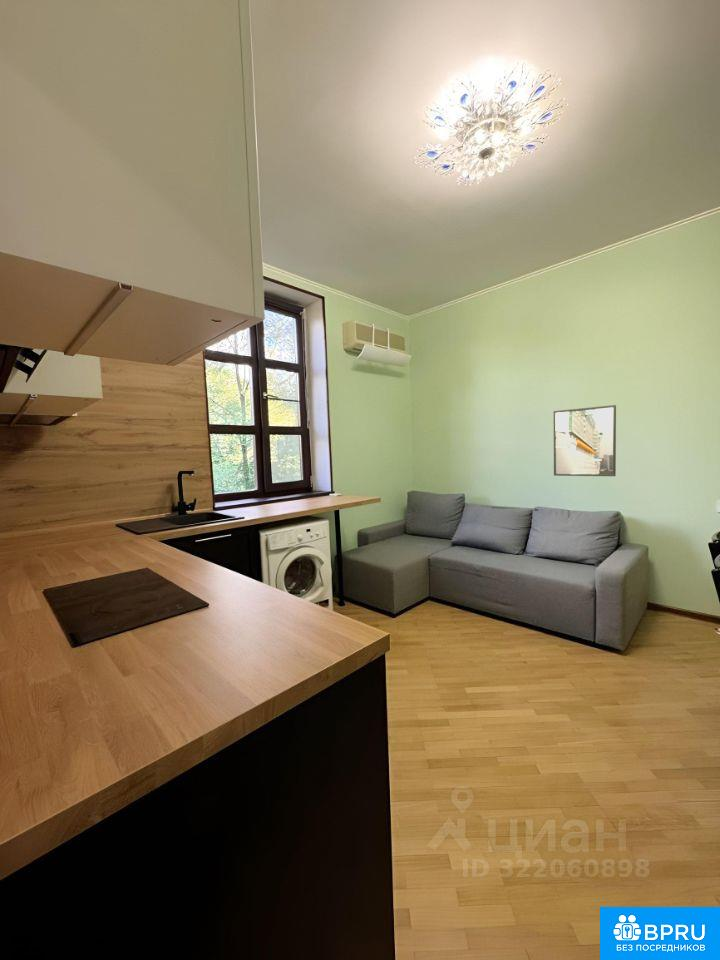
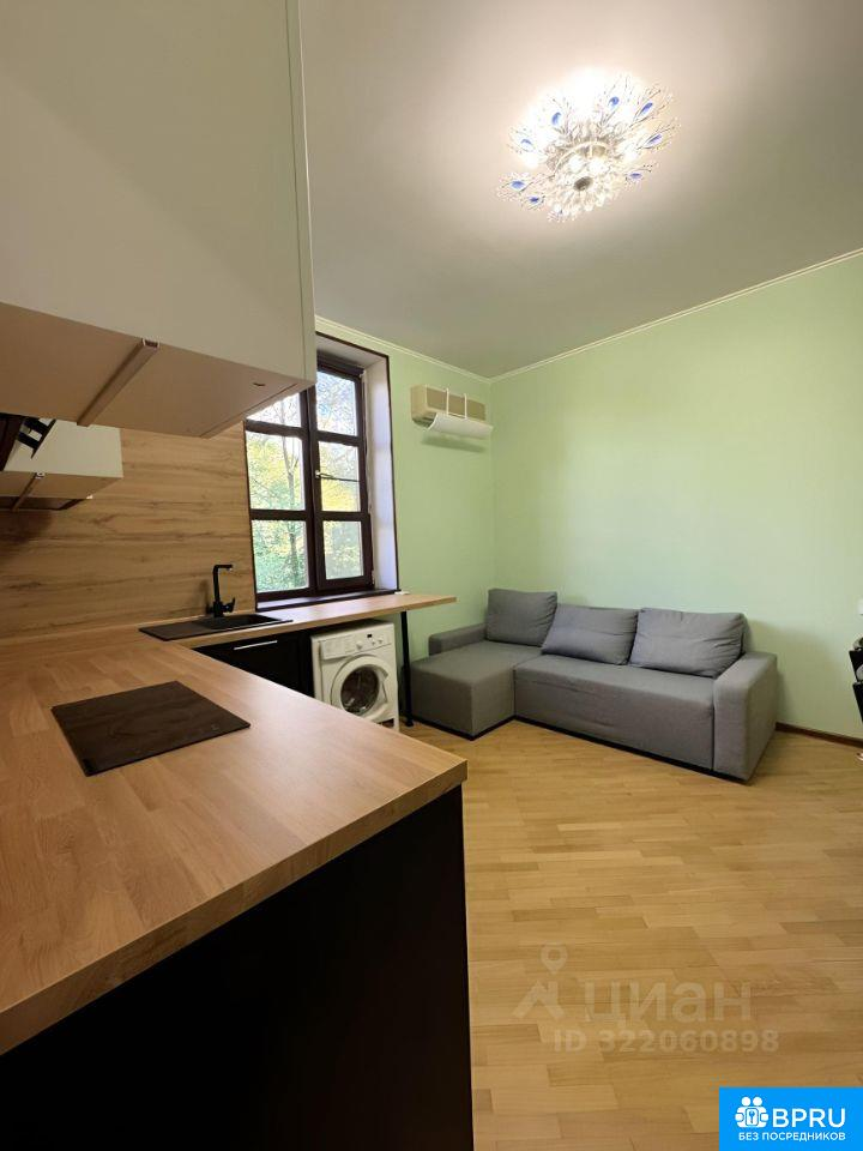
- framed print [553,404,617,477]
